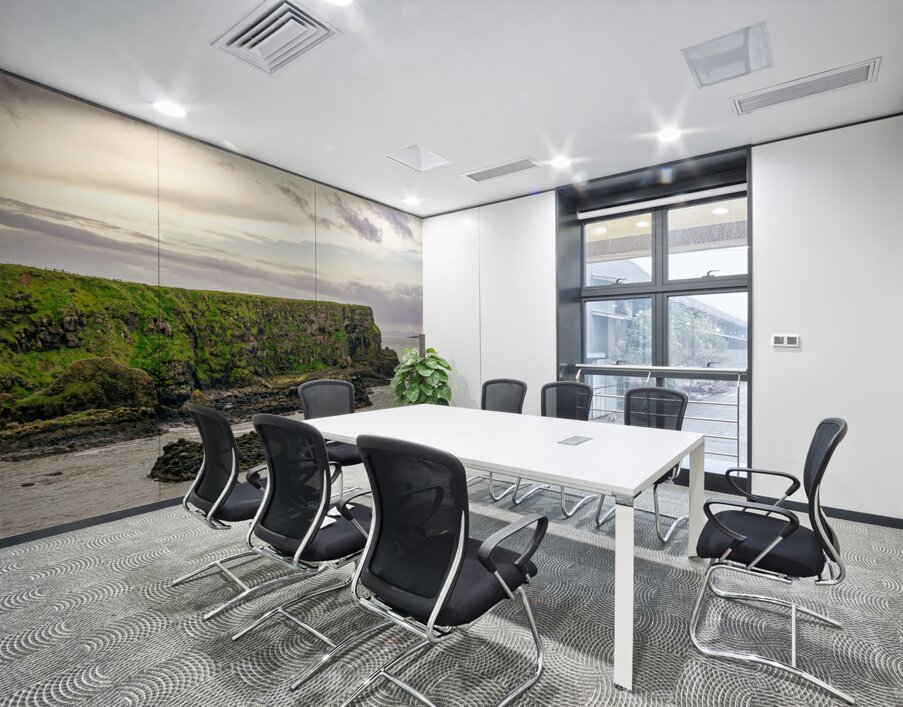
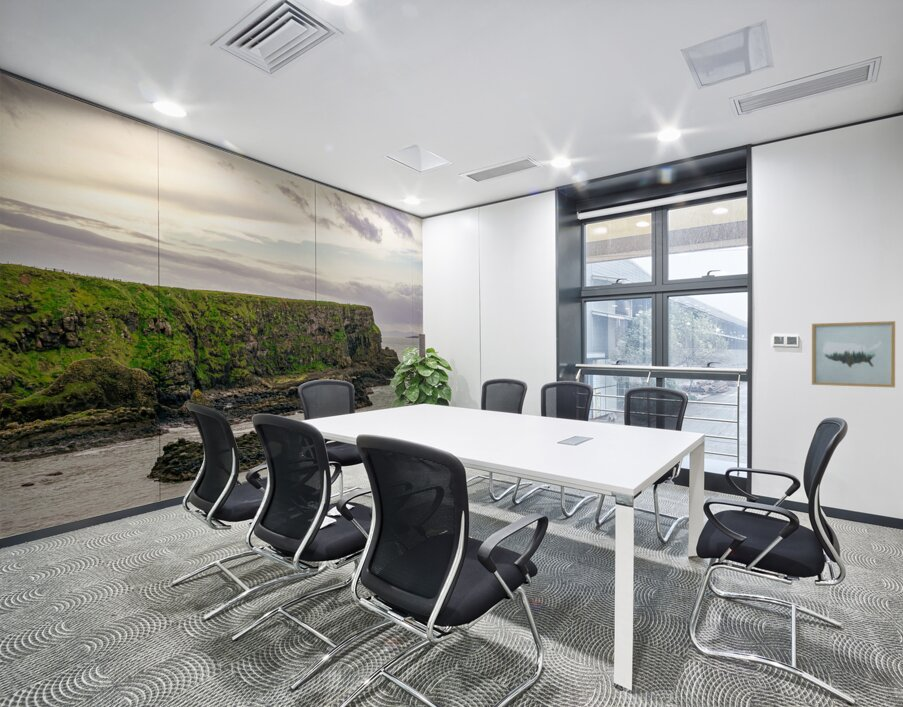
+ wall art [811,320,896,388]
